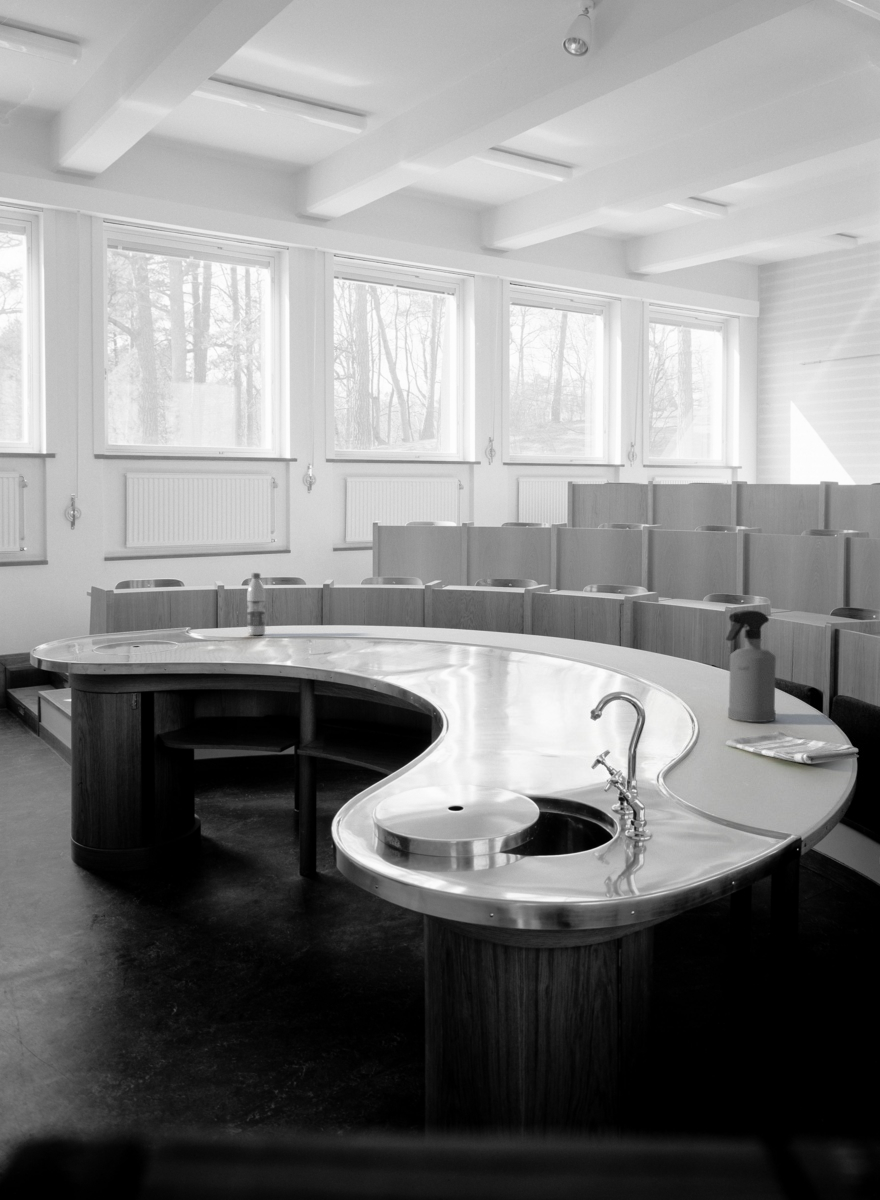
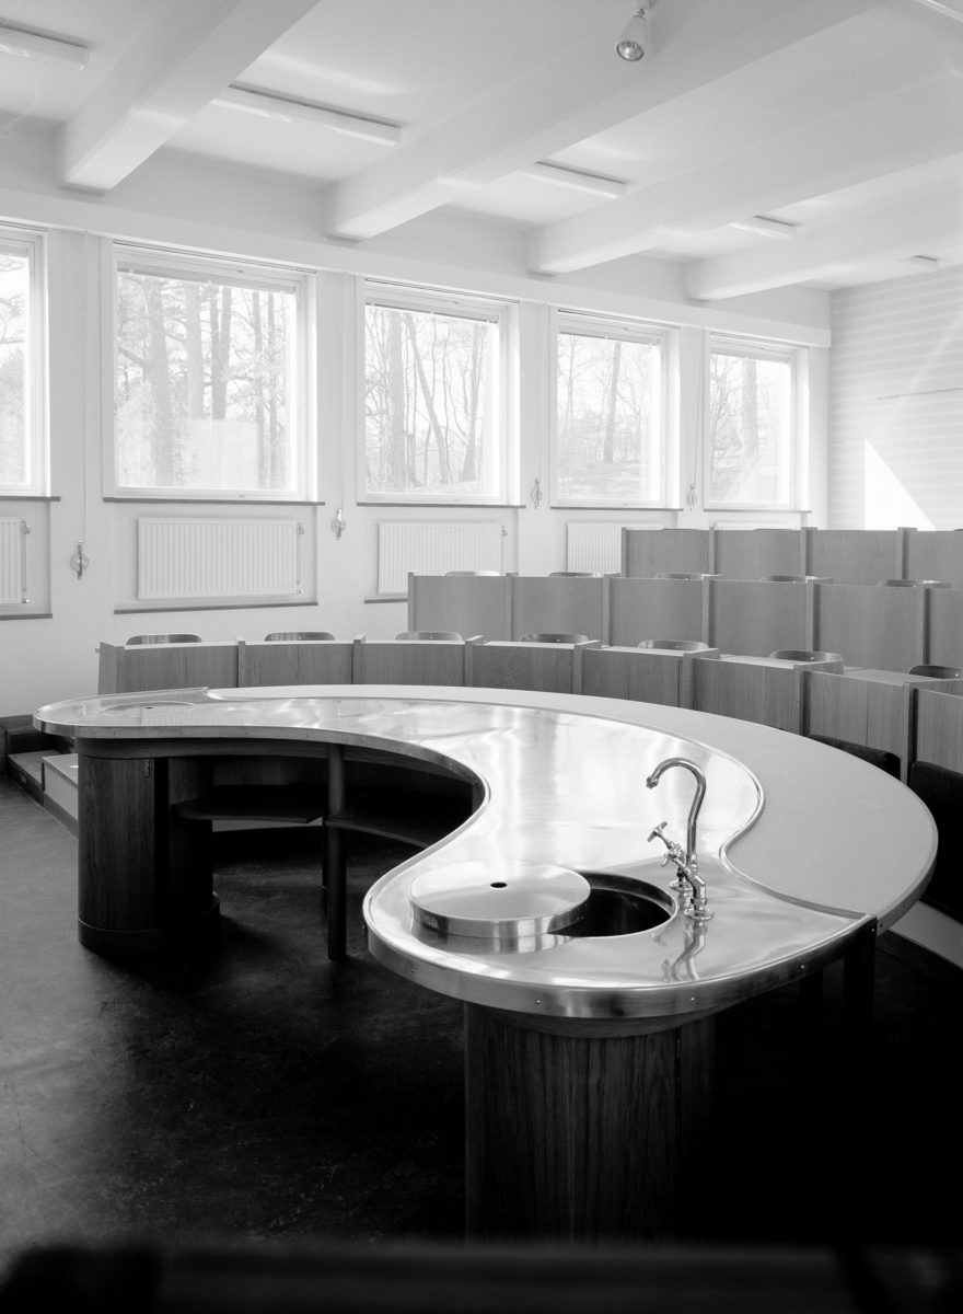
- water bottle [246,572,266,636]
- dish towel [724,731,860,765]
- spray bottle [725,609,777,723]
